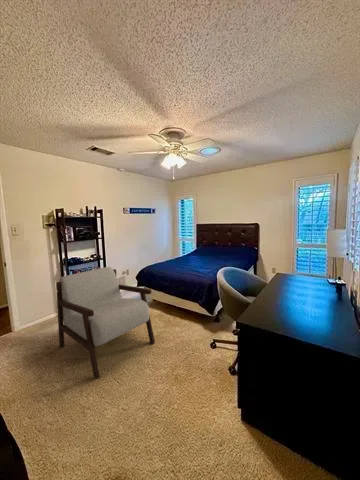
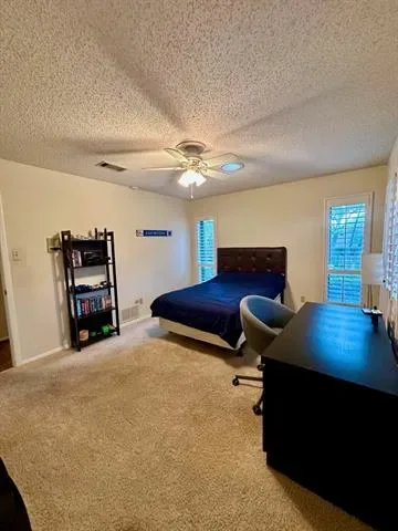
- armchair [55,266,156,380]
